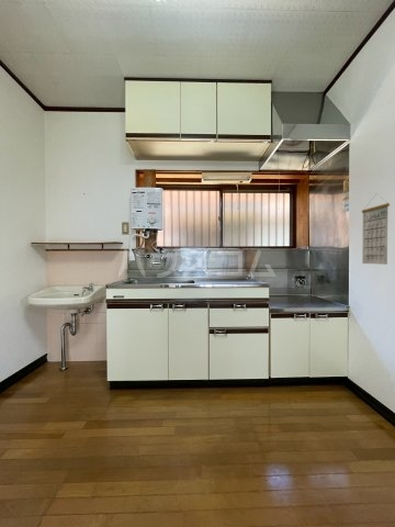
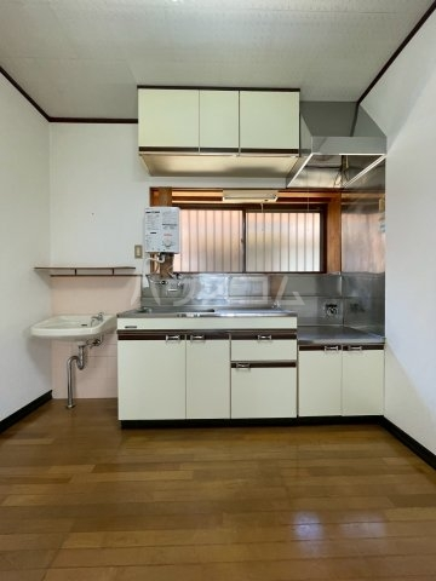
- calendar [361,192,391,266]
